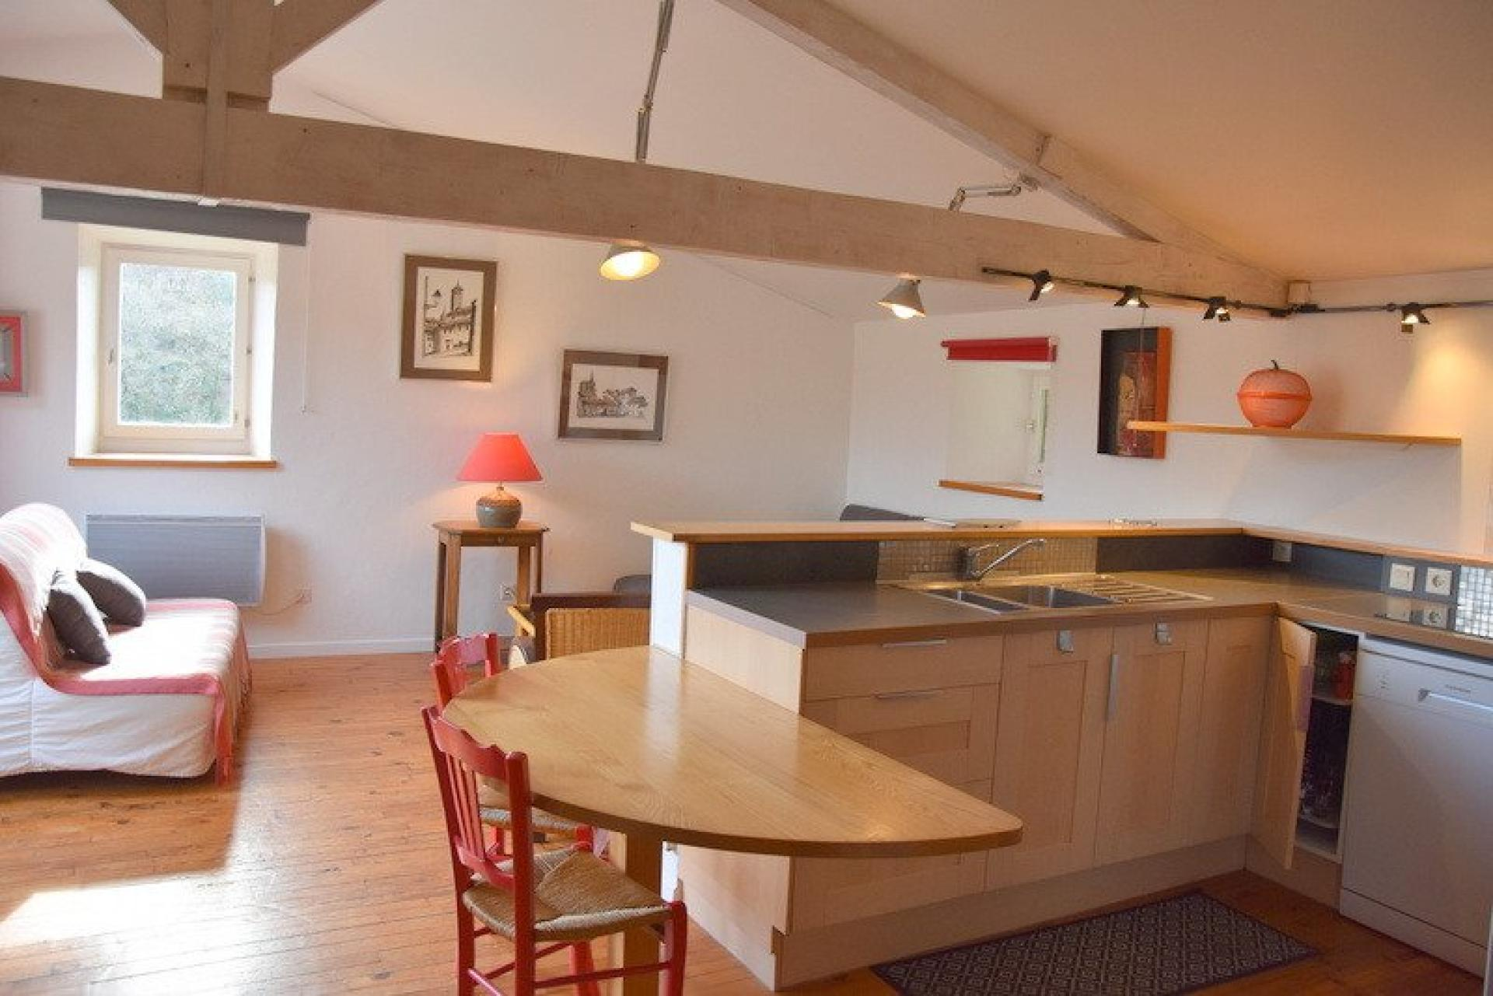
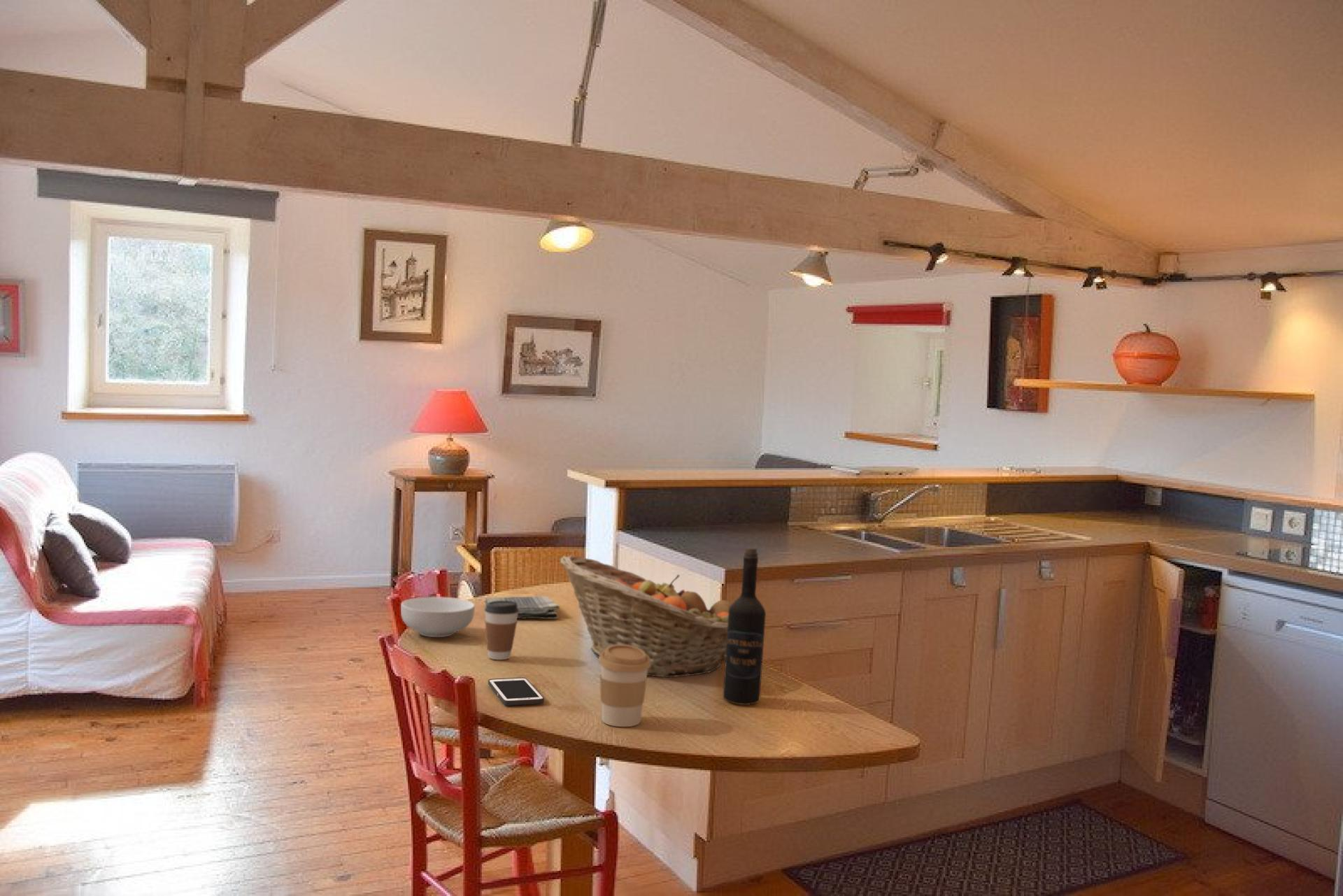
+ coffee cup [598,644,651,727]
+ coffee cup [484,601,518,660]
+ wine bottle [723,547,767,706]
+ dish towel [484,595,560,620]
+ fruit basket [560,555,732,678]
+ cereal bowl [400,596,476,638]
+ cell phone [488,677,545,706]
